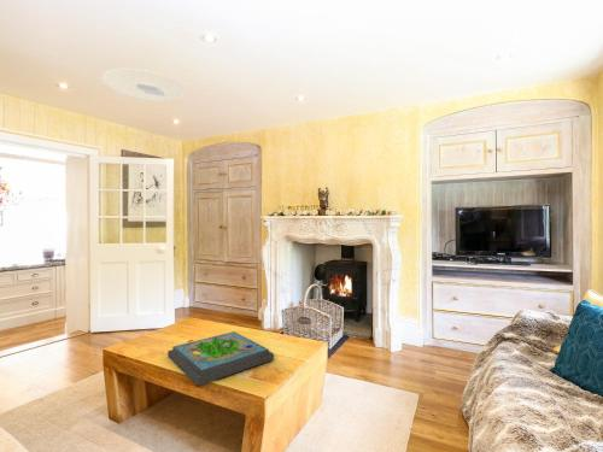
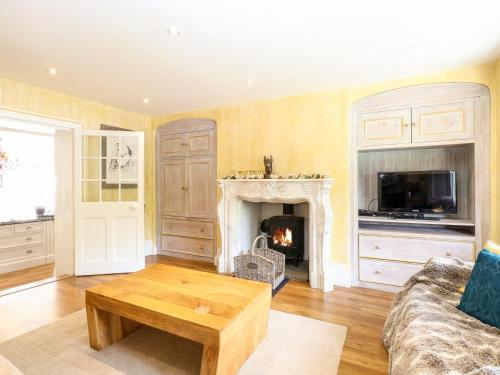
- ceiling light [101,67,185,104]
- board game [166,330,275,387]
